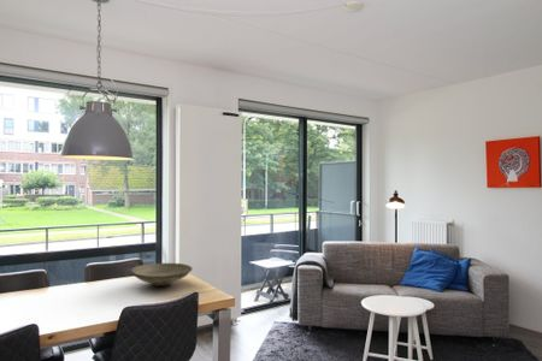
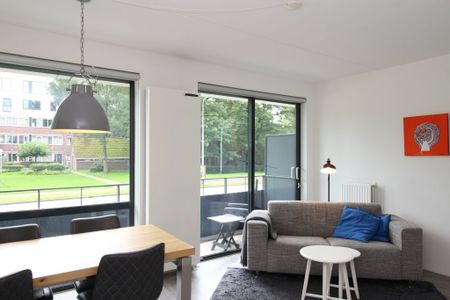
- decorative bowl [129,262,194,288]
